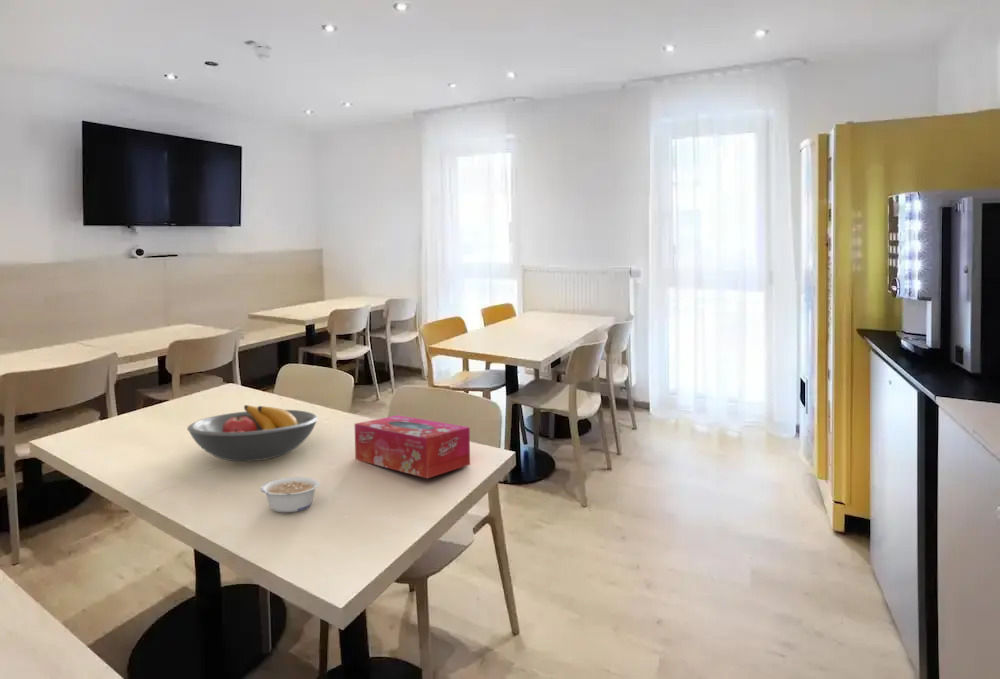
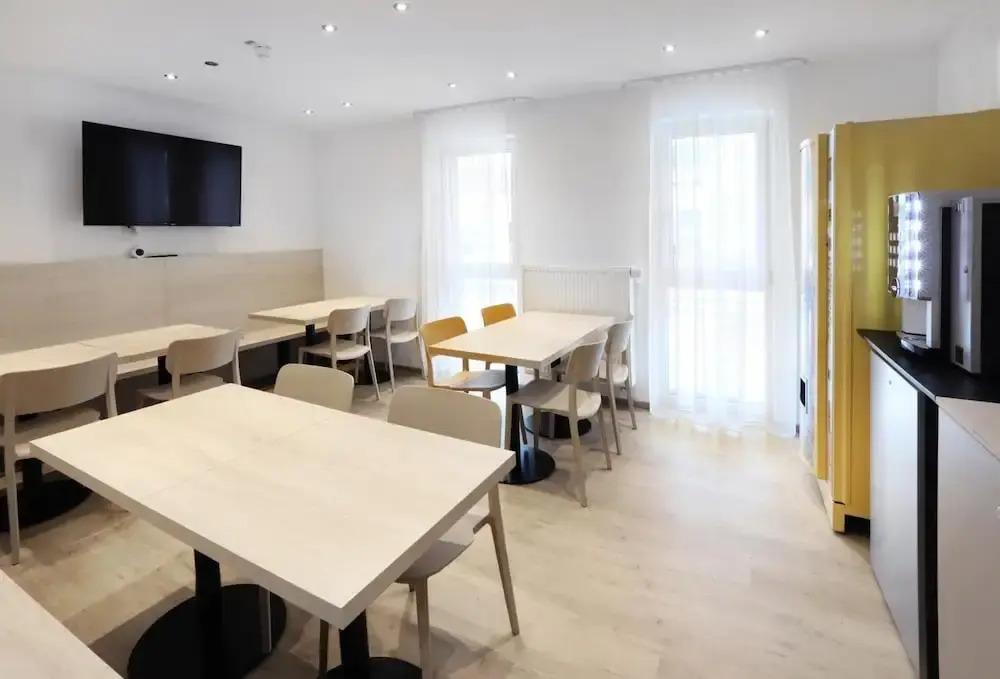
- fruit bowl [186,404,319,462]
- legume [259,476,321,513]
- tissue box [354,414,471,479]
